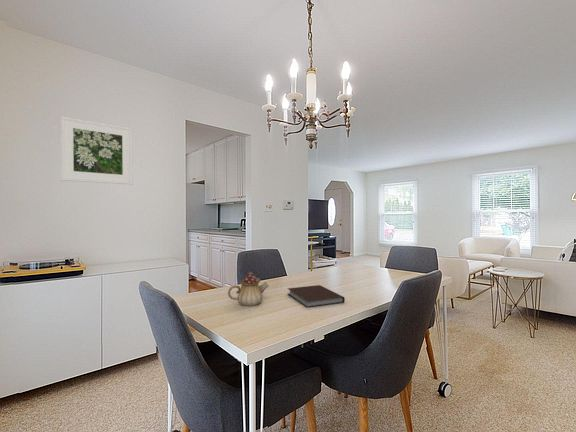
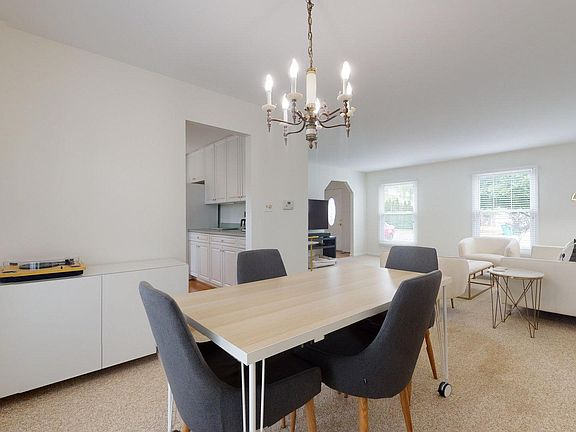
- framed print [59,115,134,186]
- teapot [227,271,269,307]
- notebook [287,284,346,309]
